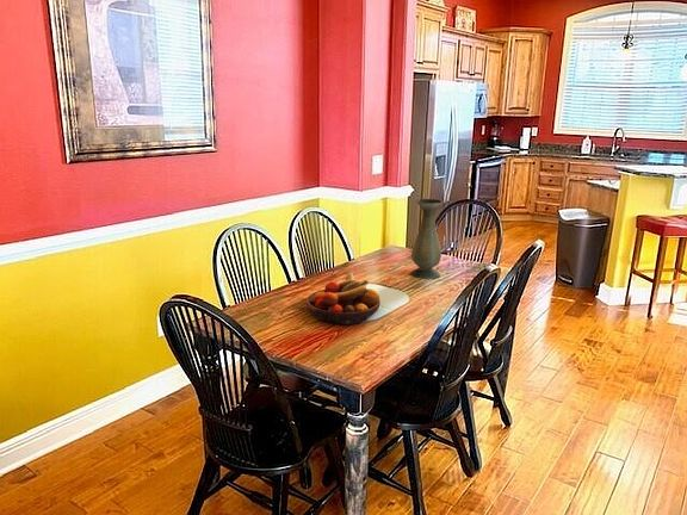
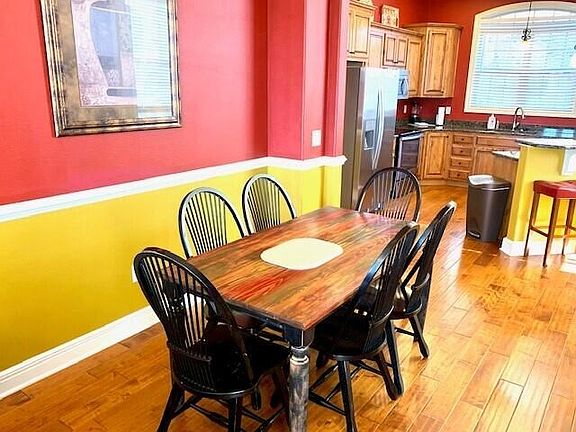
- fruit bowl [305,272,382,325]
- vase [409,198,445,280]
